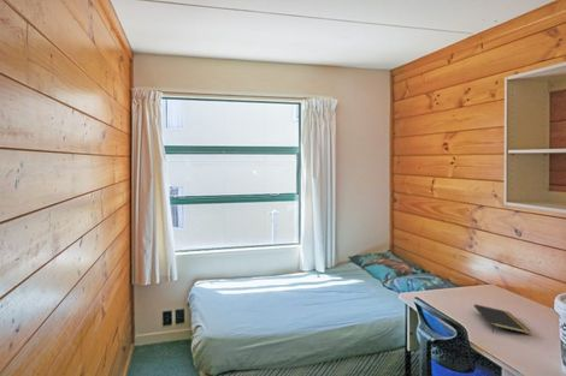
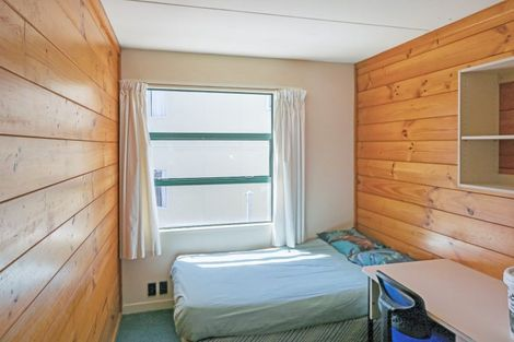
- notepad [473,303,532,335]
